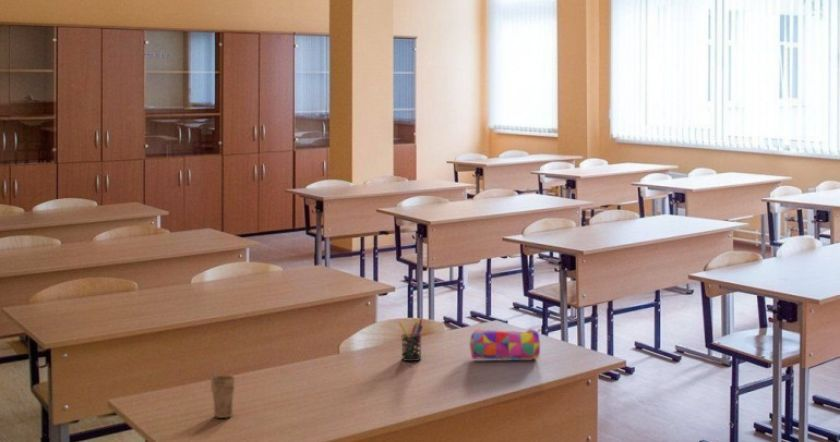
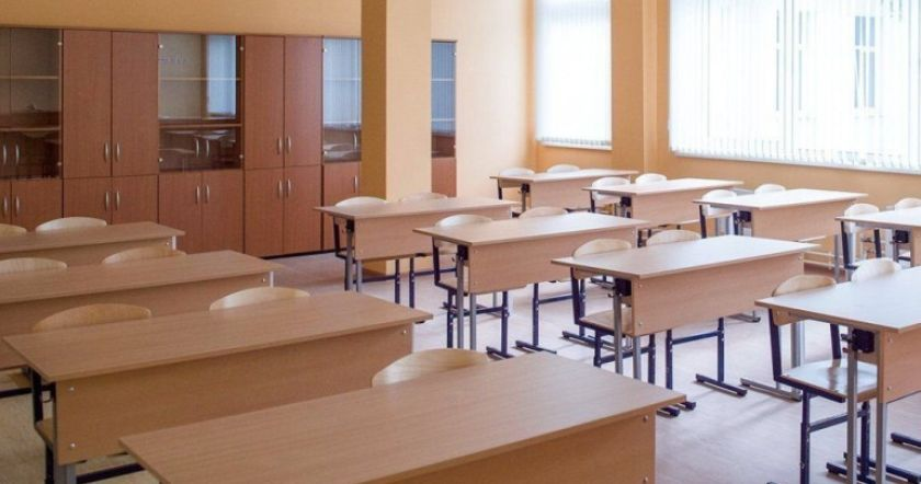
- cup [210,367,236,419]
- pen holder [397,317,424,362]
- pencil case [469,328,542,360]
